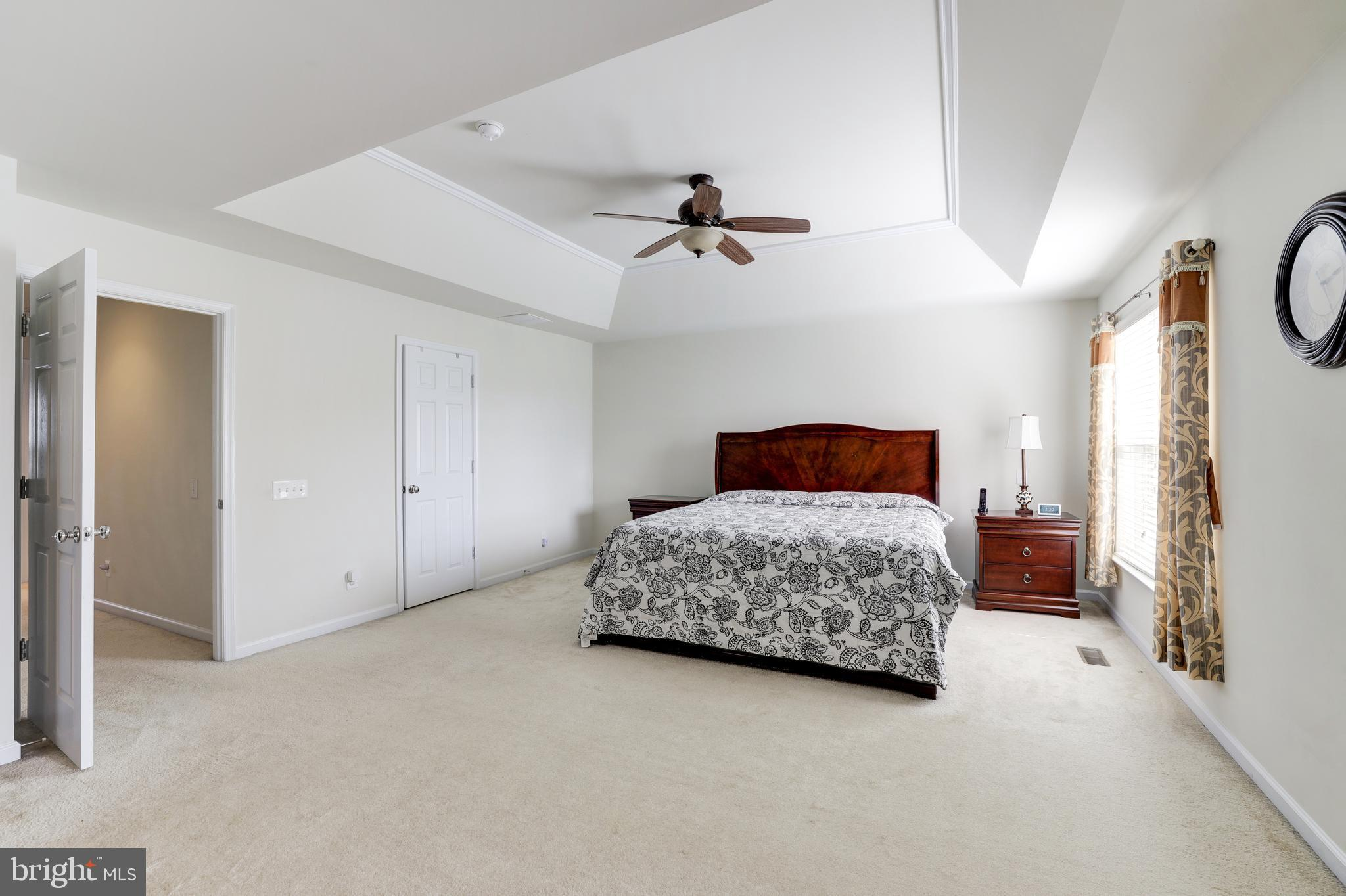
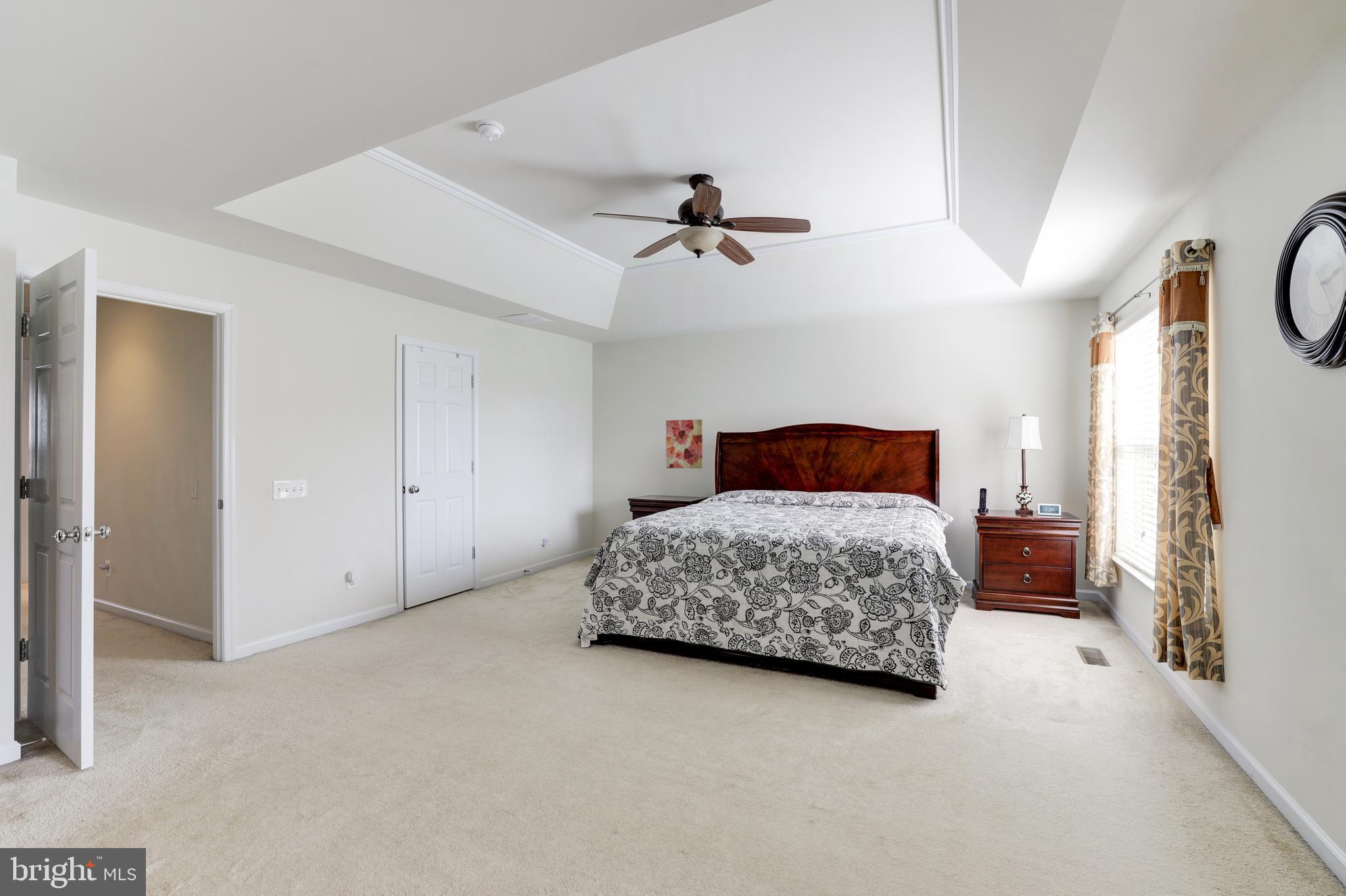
+ wall art [665,419,703,469]
